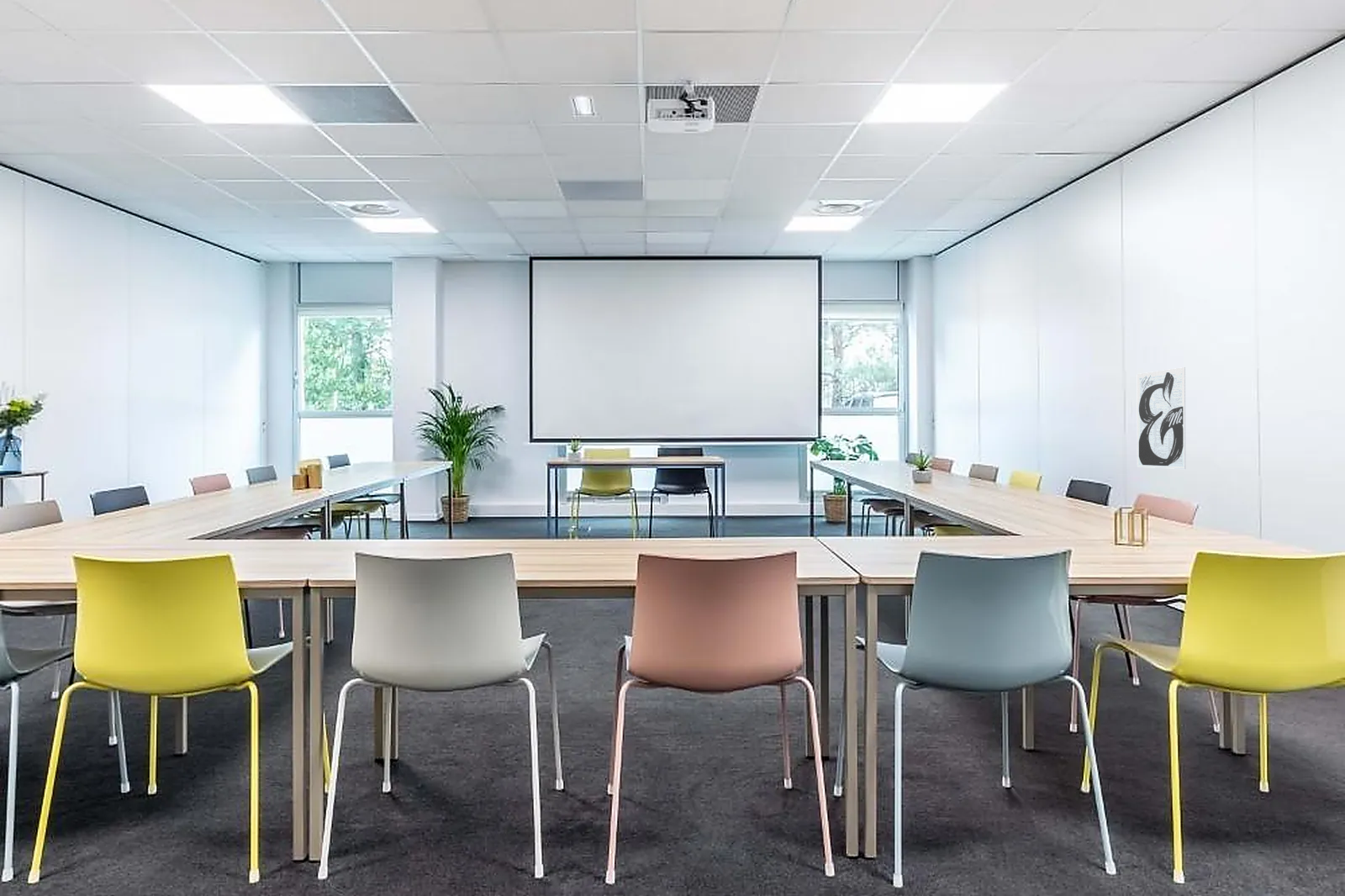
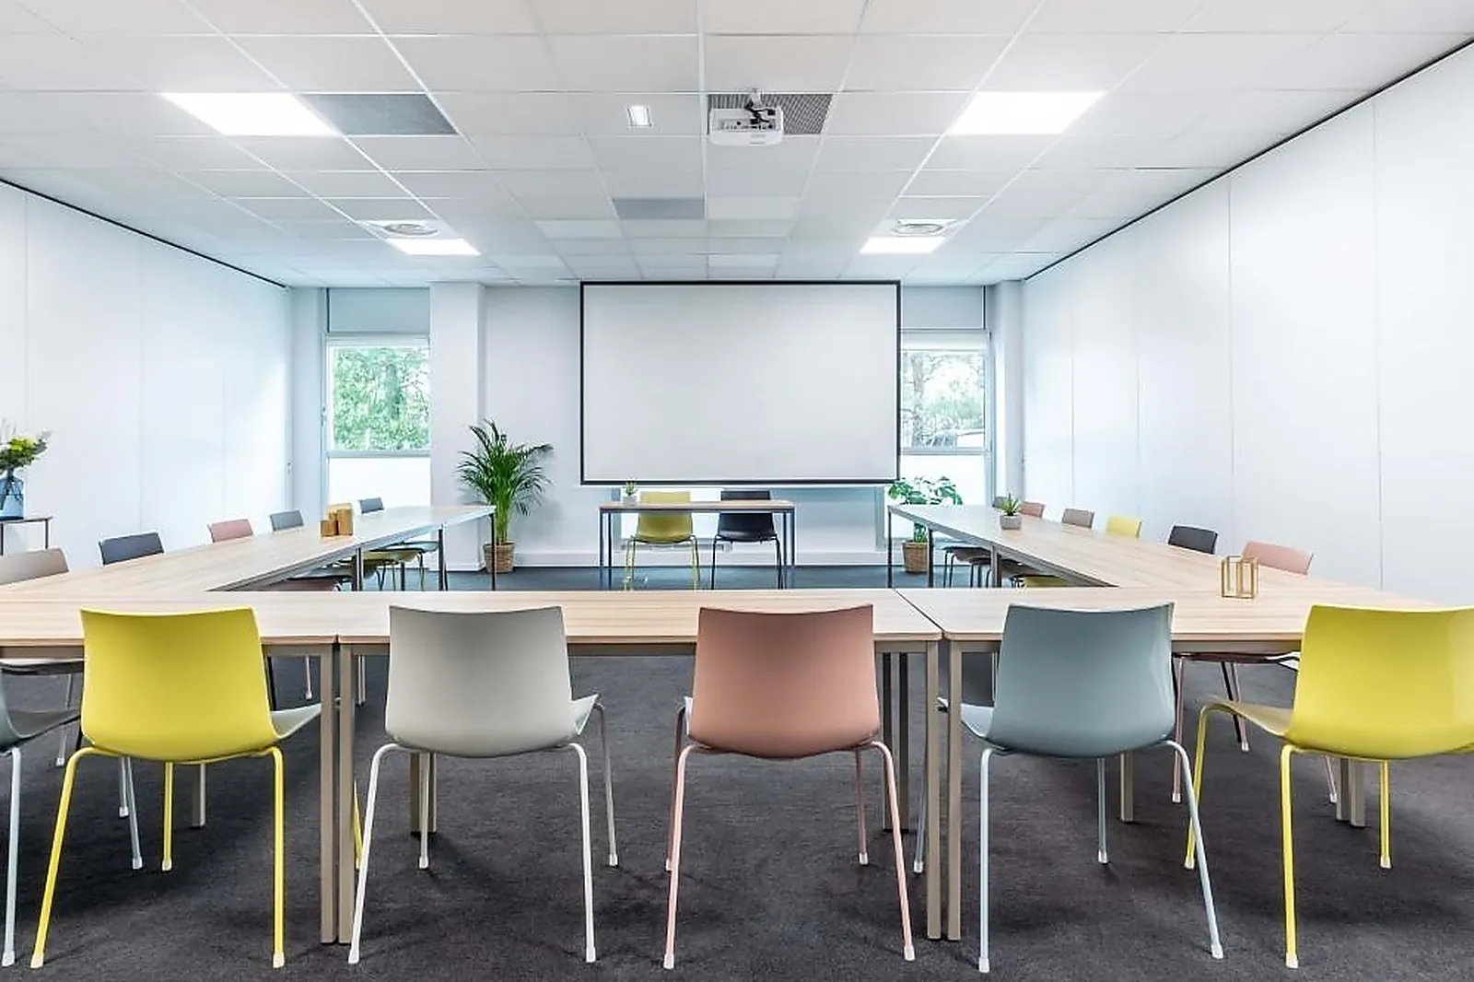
- wall art [1137,366,1186,470]
